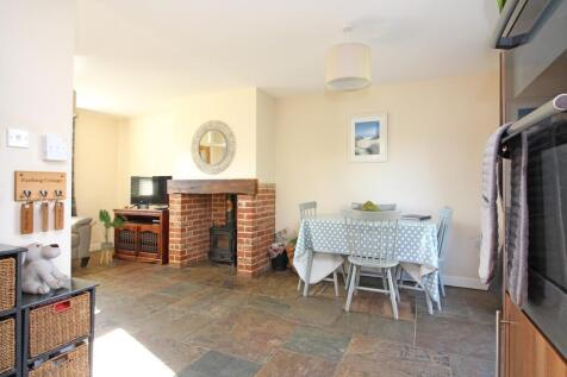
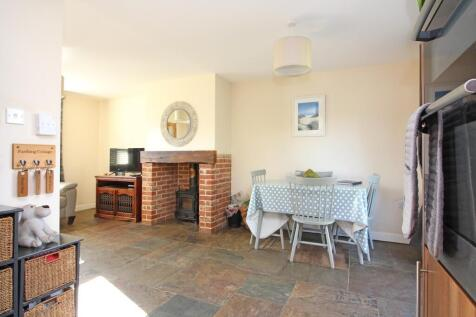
- house plant [89,208,129,265]
